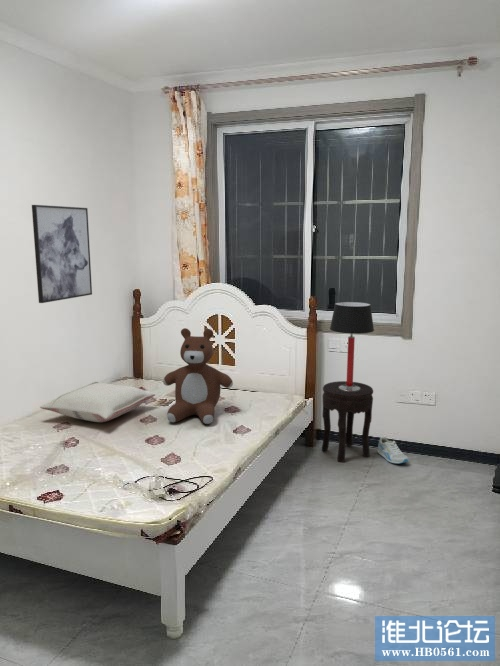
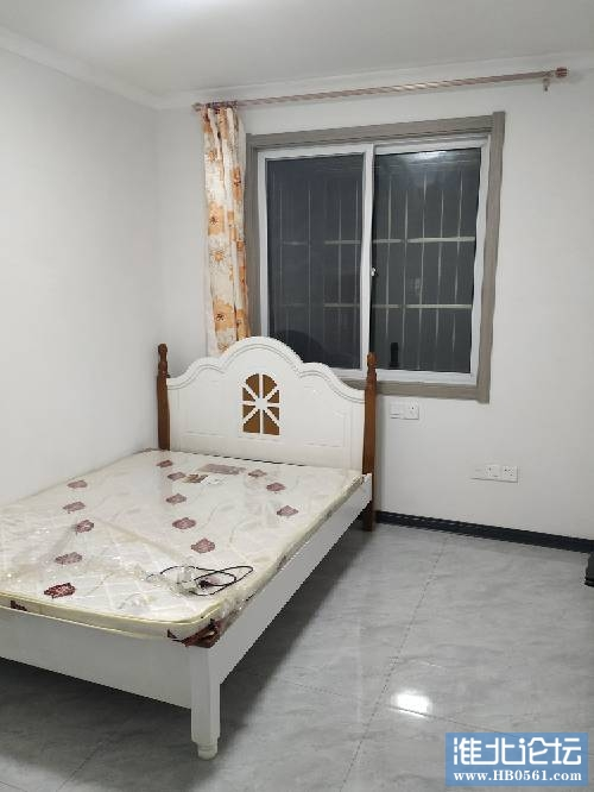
- teddy bear [162,327,234,425]
- wall art [31,204,93,304]
- pillow [39,381,156,423]
- sneaker [377,436,409,465]
- table lamp [329,301,375,391]
- side table [321,380,374,463]
